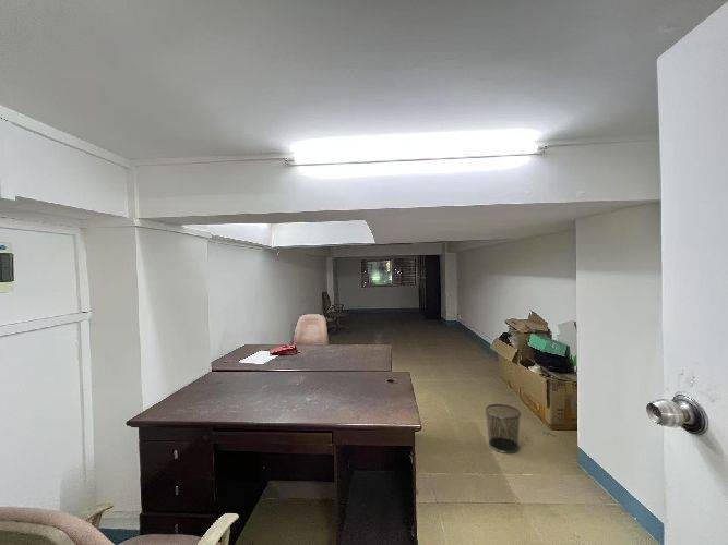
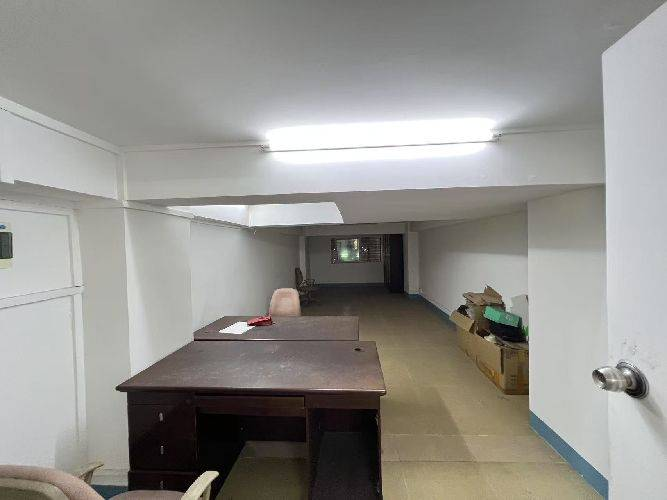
- waste bin [485,403,522,455]
